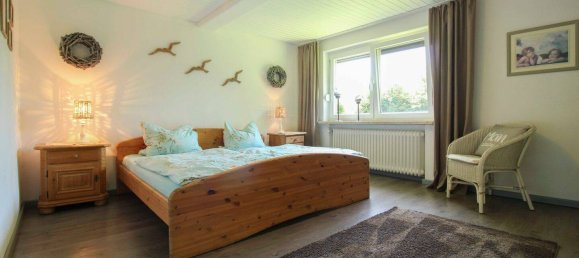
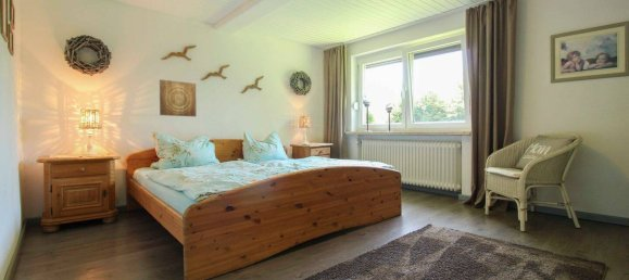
+ wall art [159,79,198,117]
